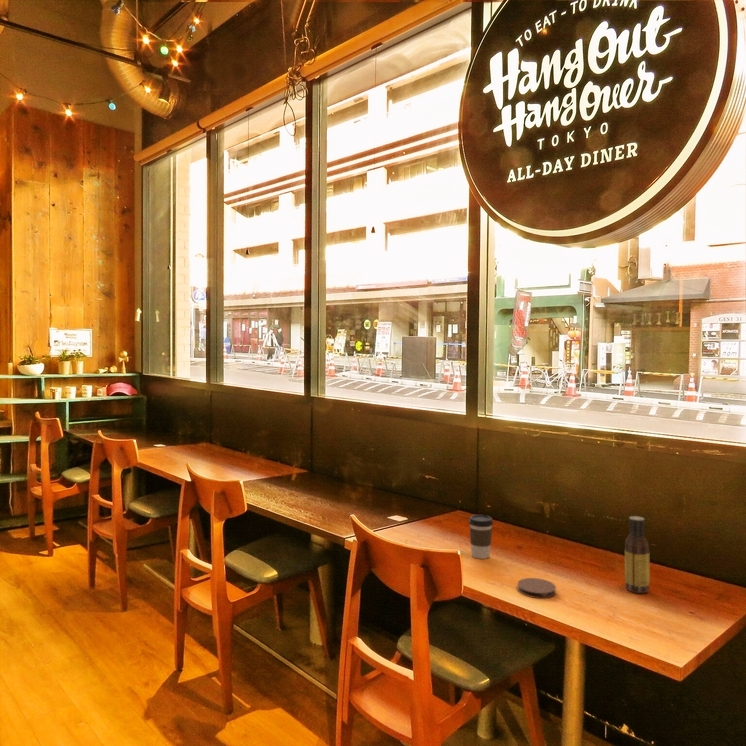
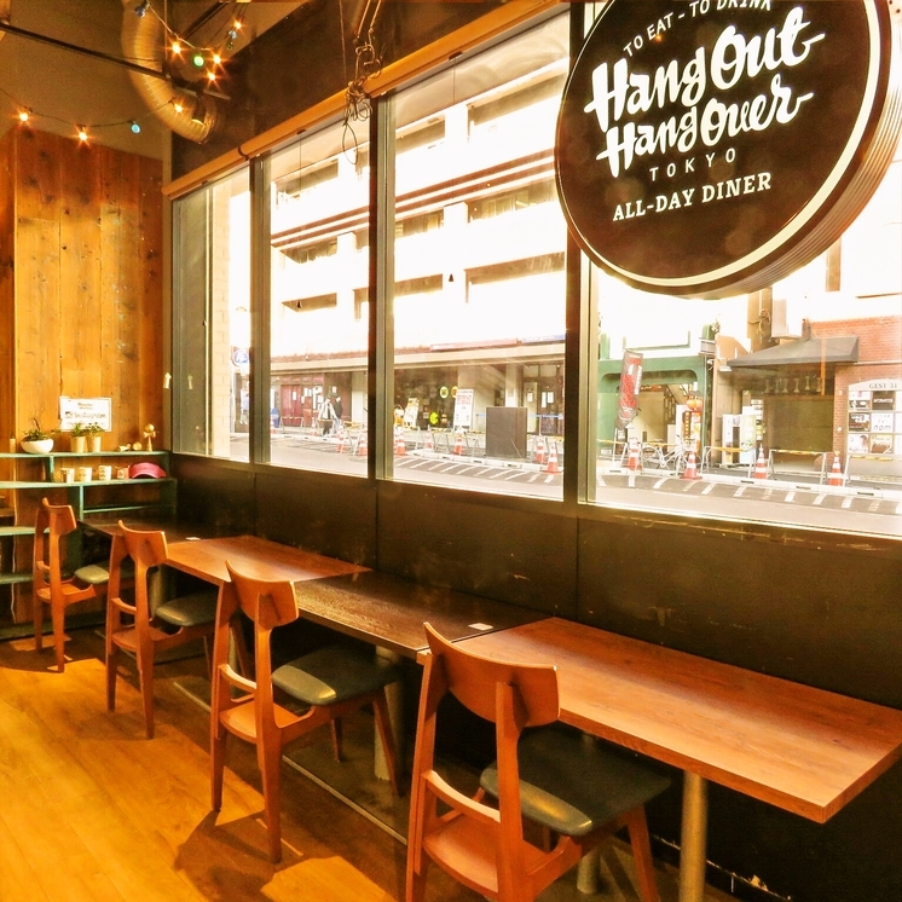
- coffee cup [468,514,494,560]
- coaster [517,577,557,599]
- sauce bottle [624,515,651,594]
